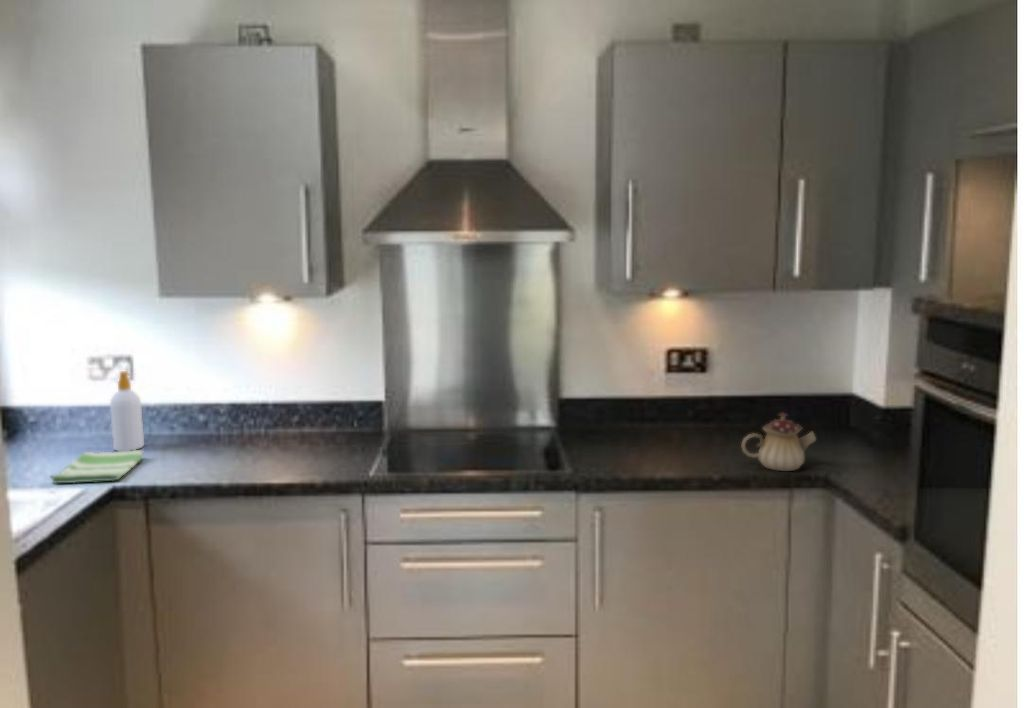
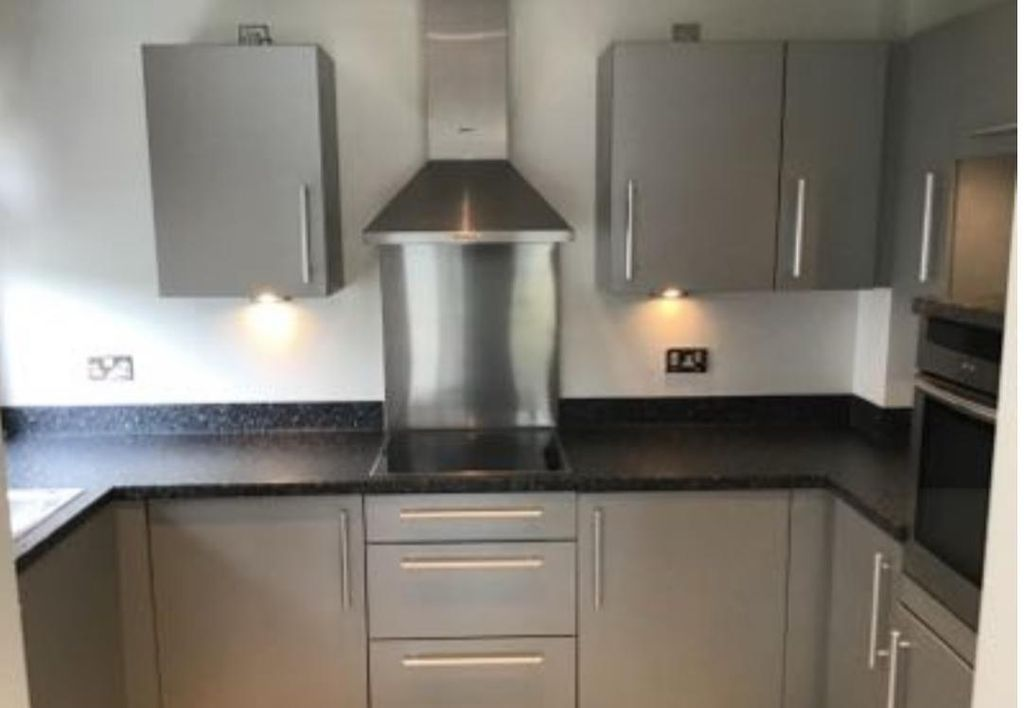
- teapot [740,412,817,472]
- soap bottle [109,370,145,452]
- dish towel [49,449,145,484]
